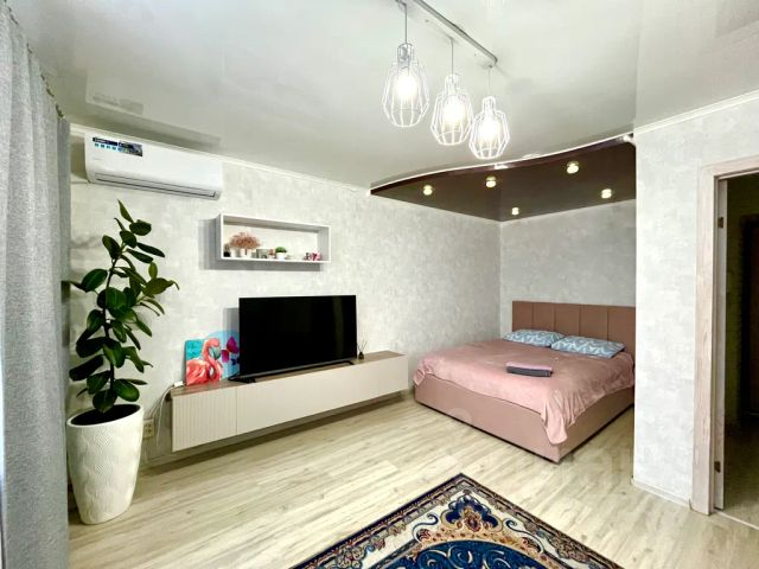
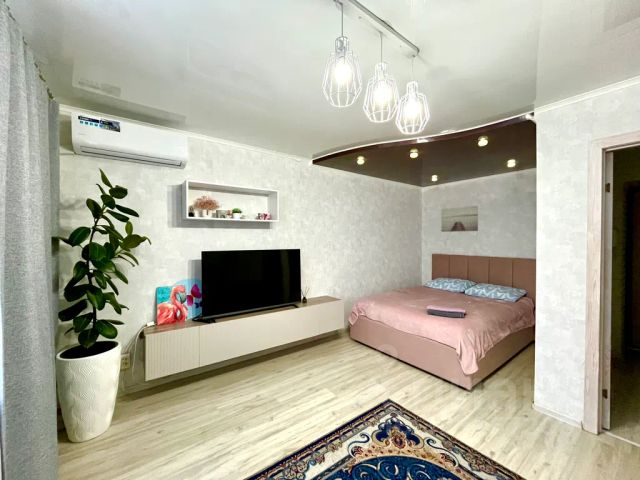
+ wall art [440,205,479,233]
